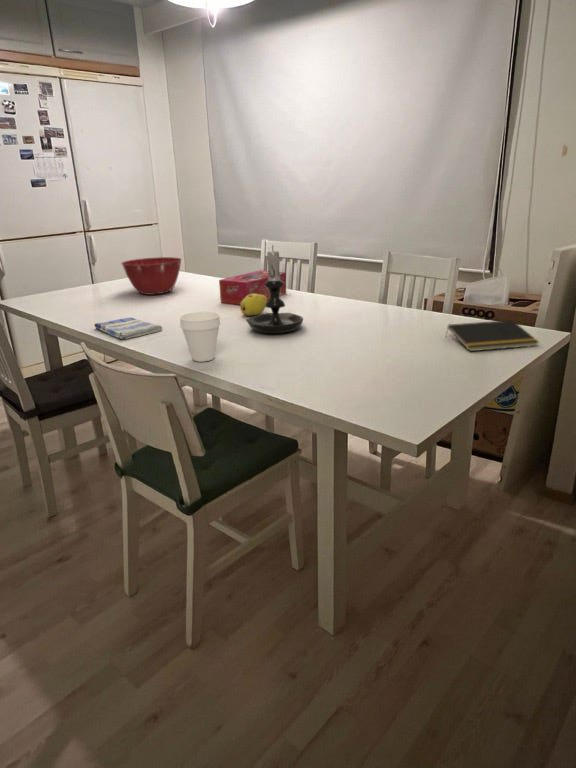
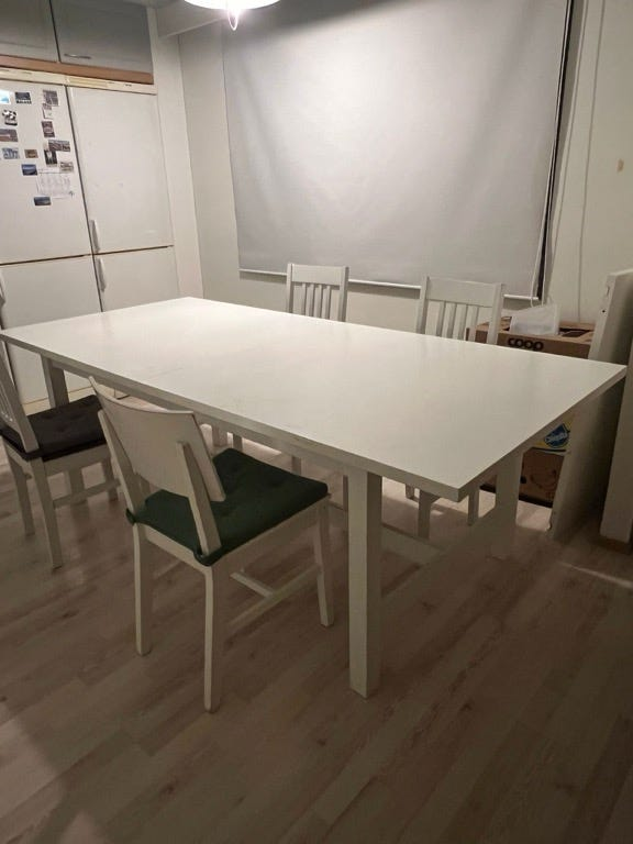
- notepad [444,319,540,352]
- dish towel [93,317,163,340]
- cup [179,310,221,363]
- candle holder [245,245,304,334]
- tissue box [218,269,287,306]
- fruit [239,294,268,317]
- mixing bowl [120,256,183,296]
